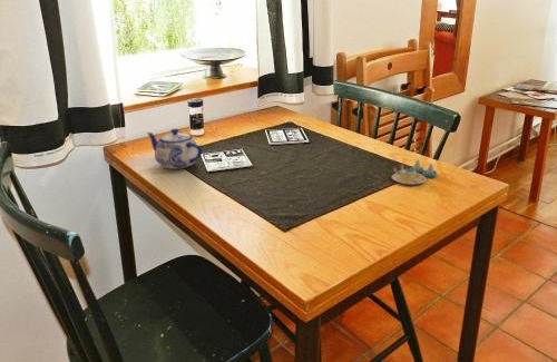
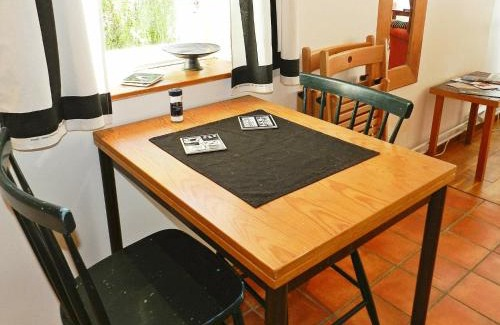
- salt and pepper shaker set [391,158,438,186]
- teapot [146,128,204,170]
